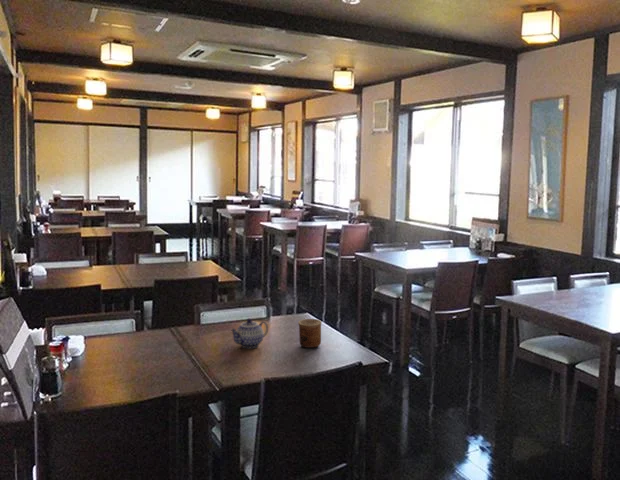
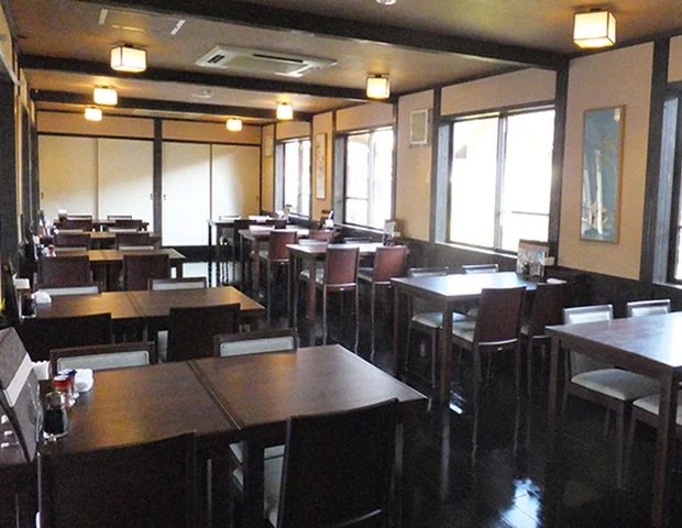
- teapot [229,318,269,349]
- cup [297,318,323,349]
